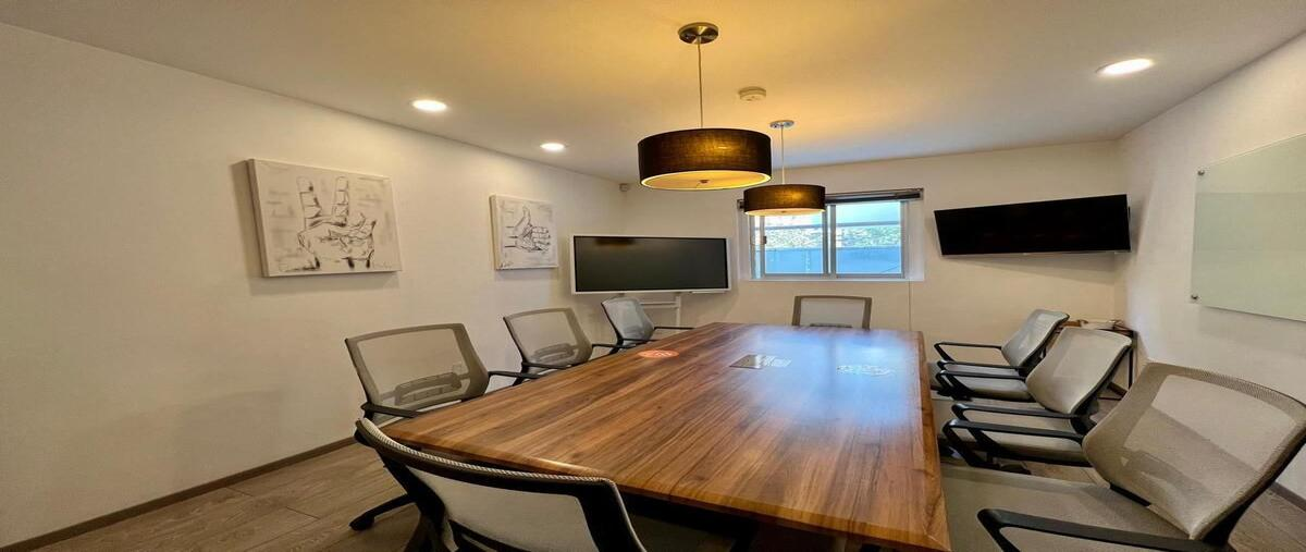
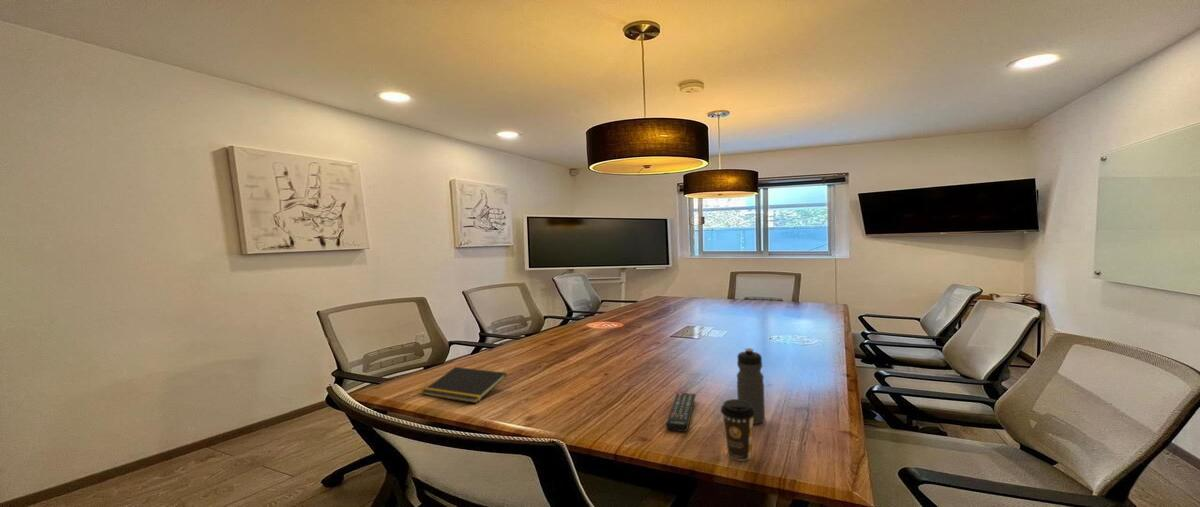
+ remote control [666,392,697,433]
+ notepad [421,366,508,404]
+ water bottle [736,347,766,425]
+ coffee cup [720,398,756,462]
